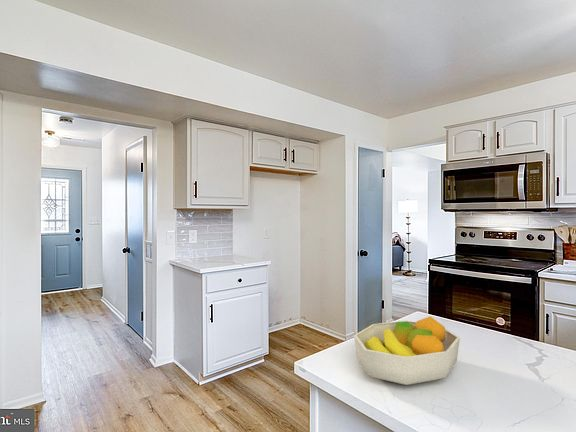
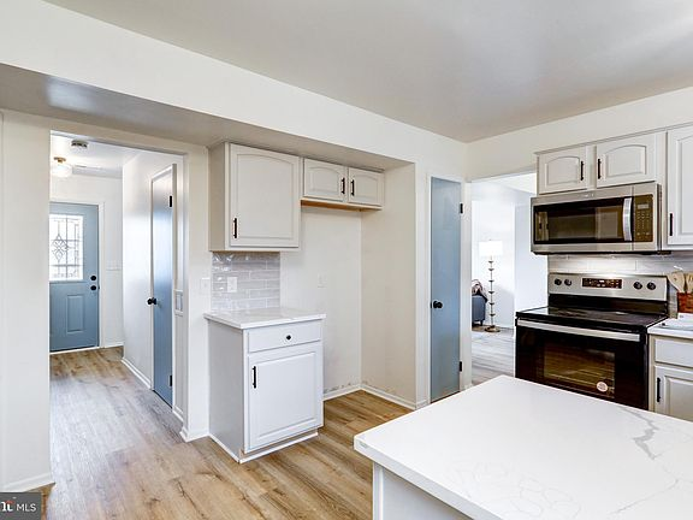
- fruit bowl [353,316,461,386]
